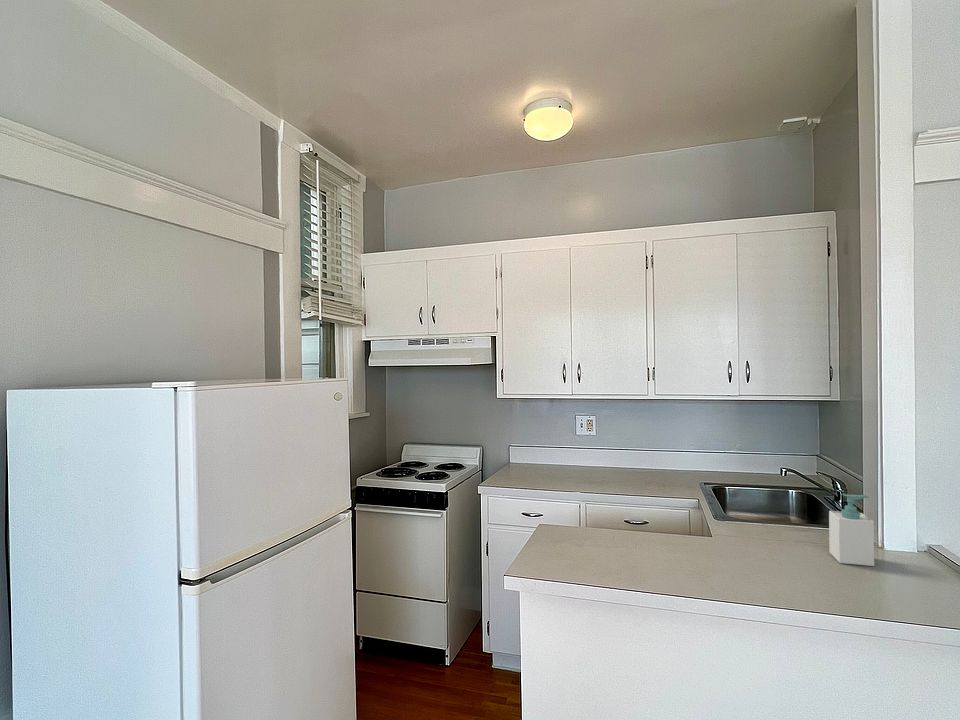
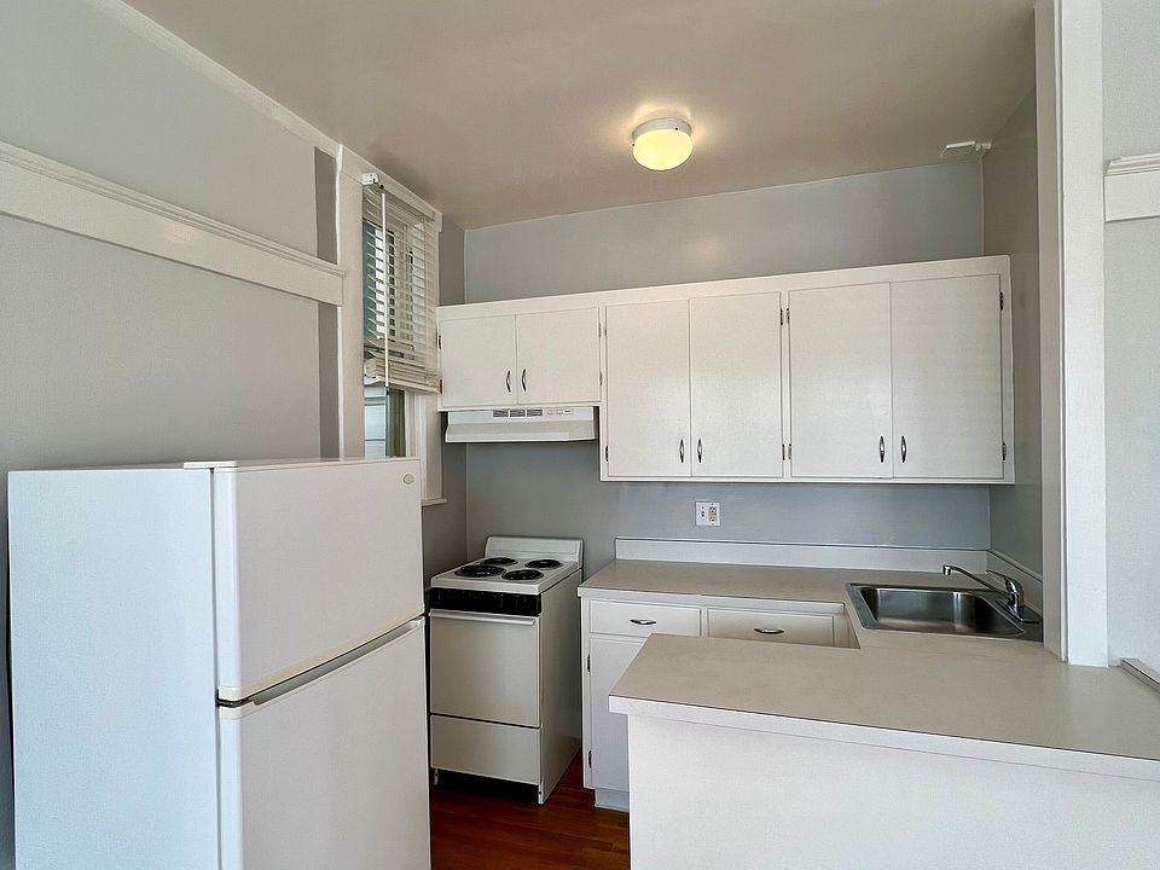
- soap bottle [828,493,875,567]
